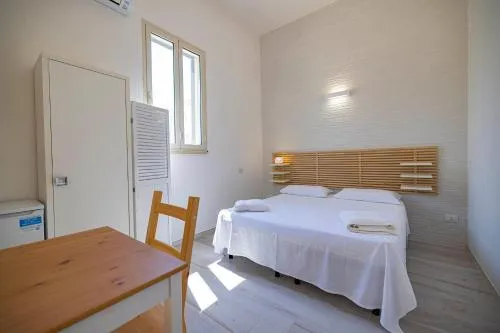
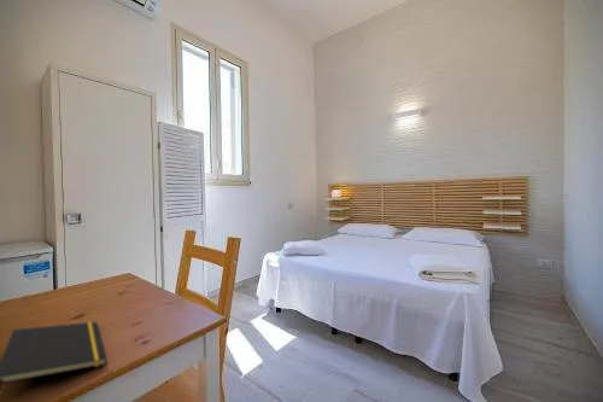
+ notepad [0,320,109,390]
